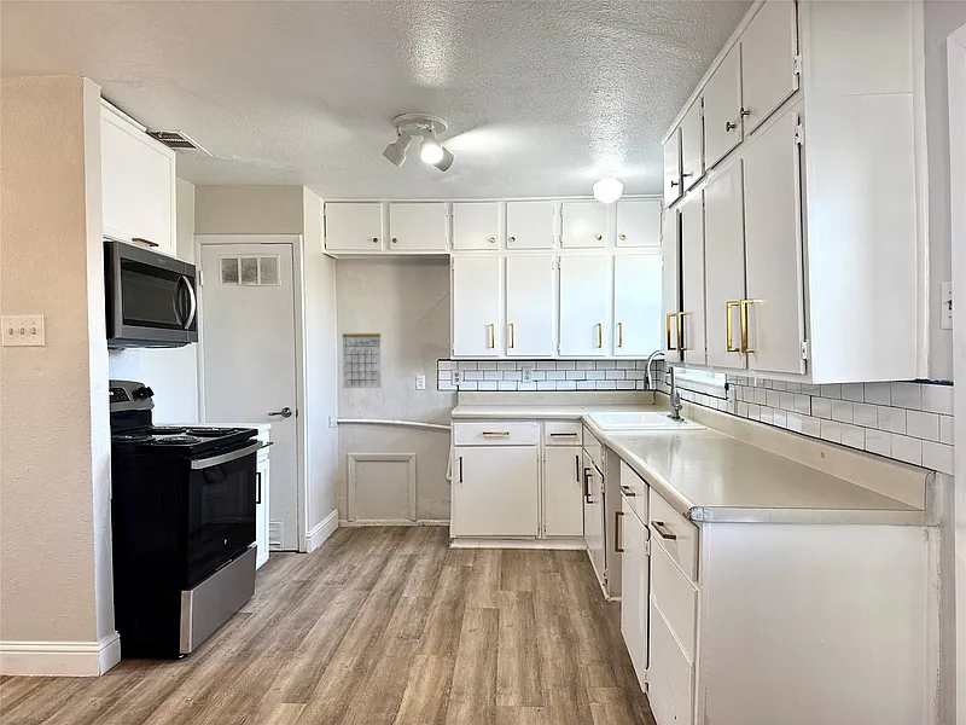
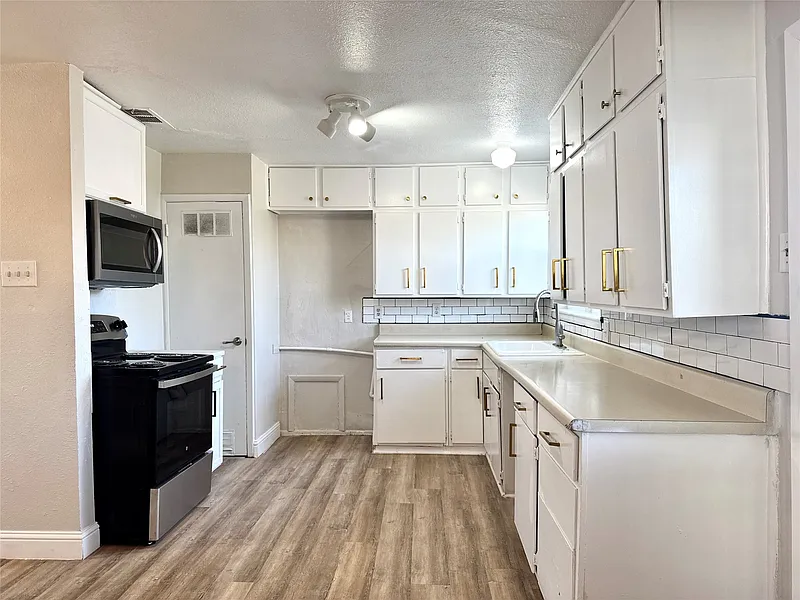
- calendar [341,325,382,389]
